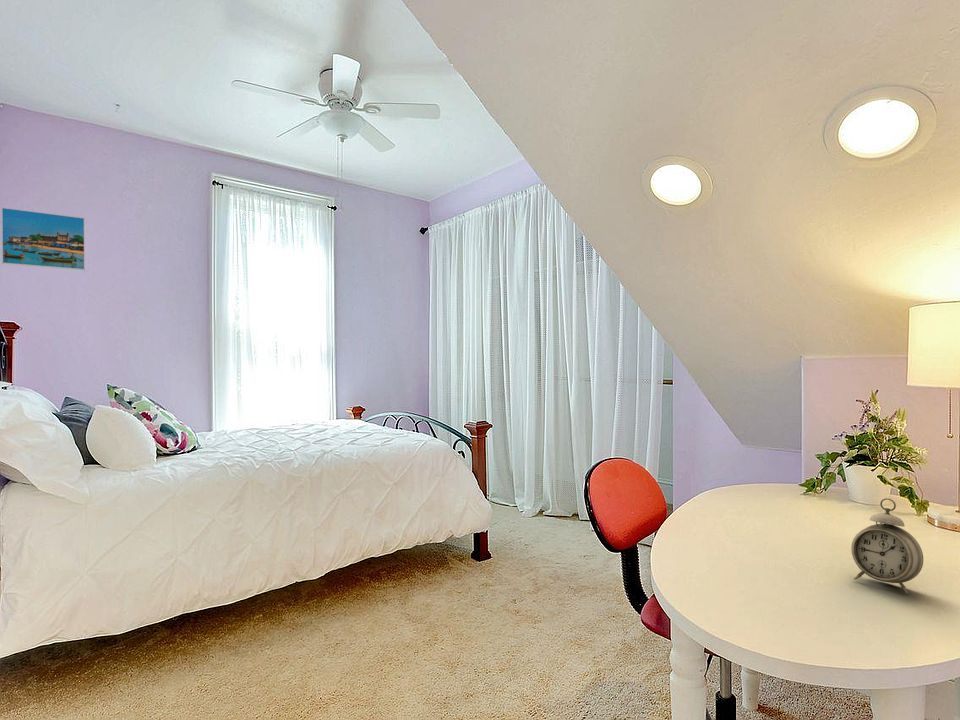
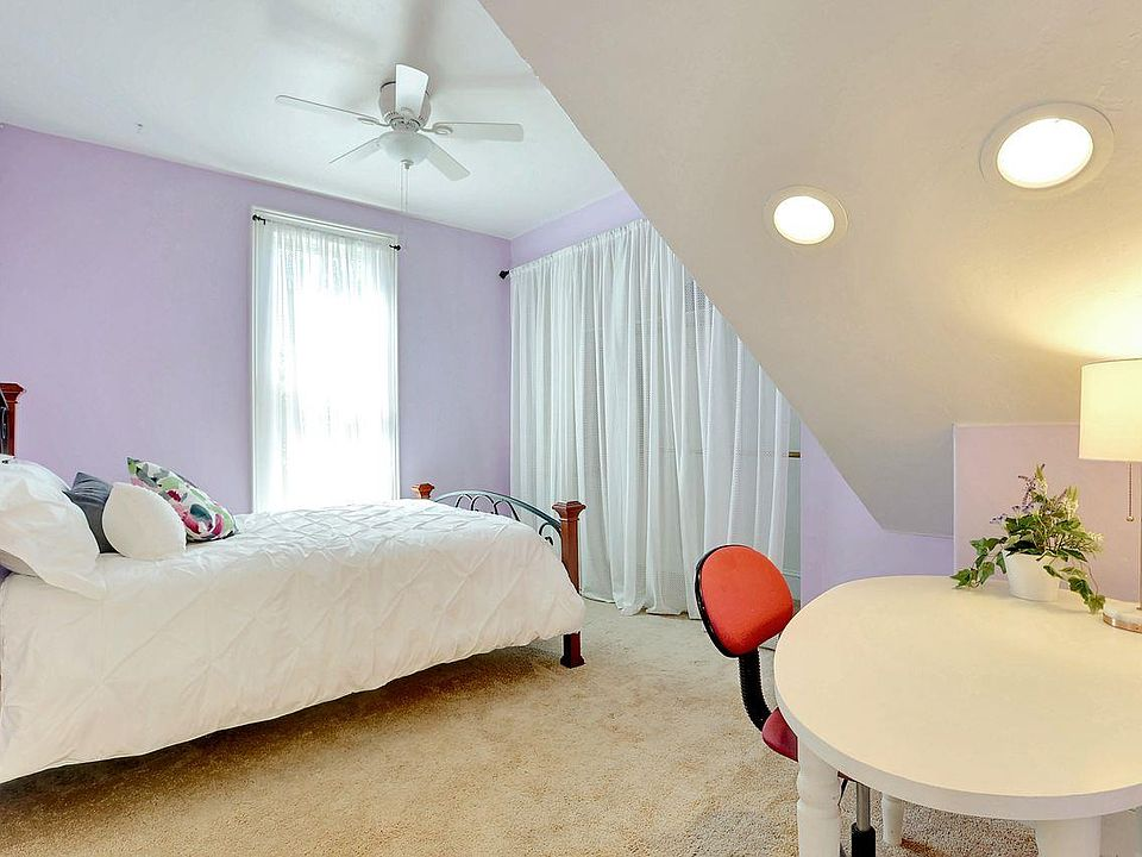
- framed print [1,206,86,271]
- alarm clock [850,497,924,595]
